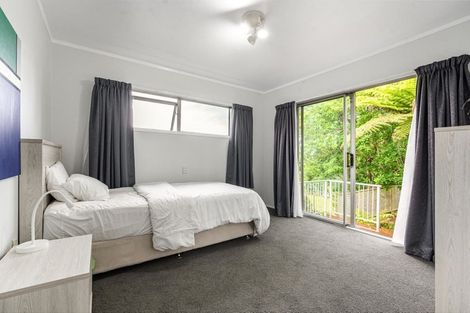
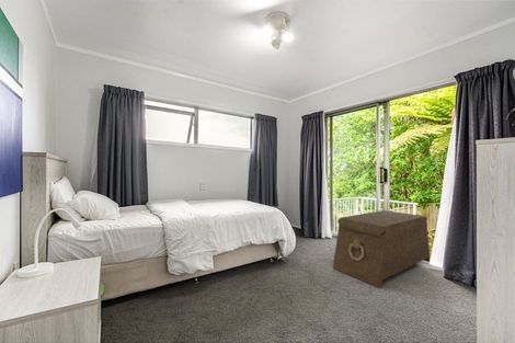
+ storage trunk [332,209,432,289]
